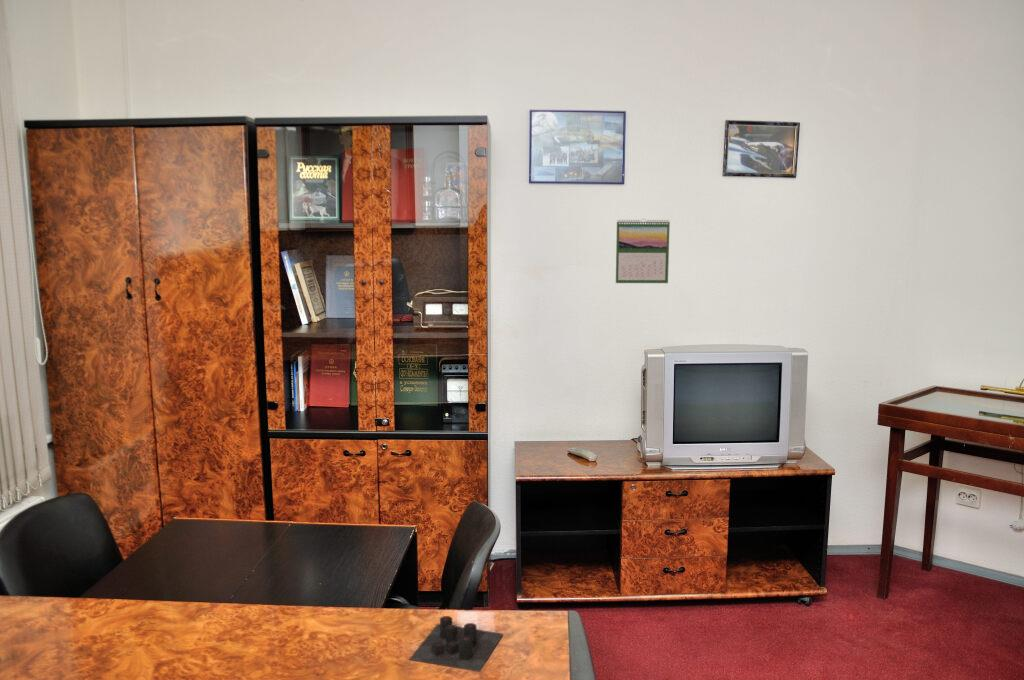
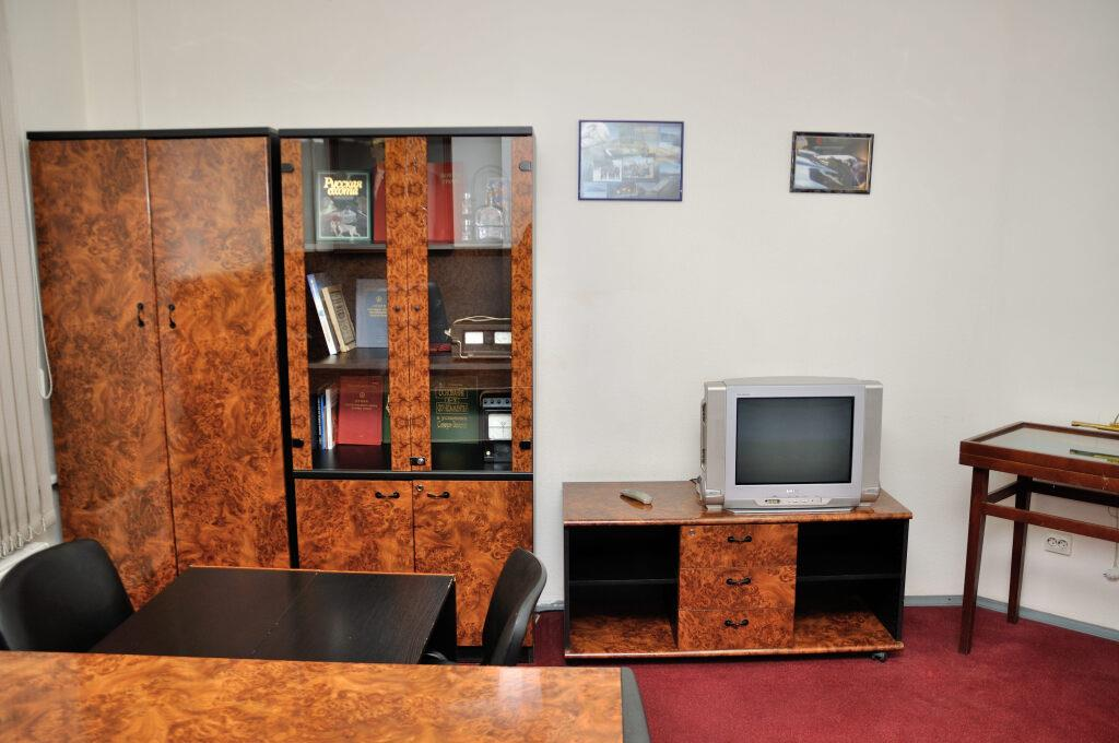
- candle [408,615,504,673]
- calendar [615,218,671,284]
